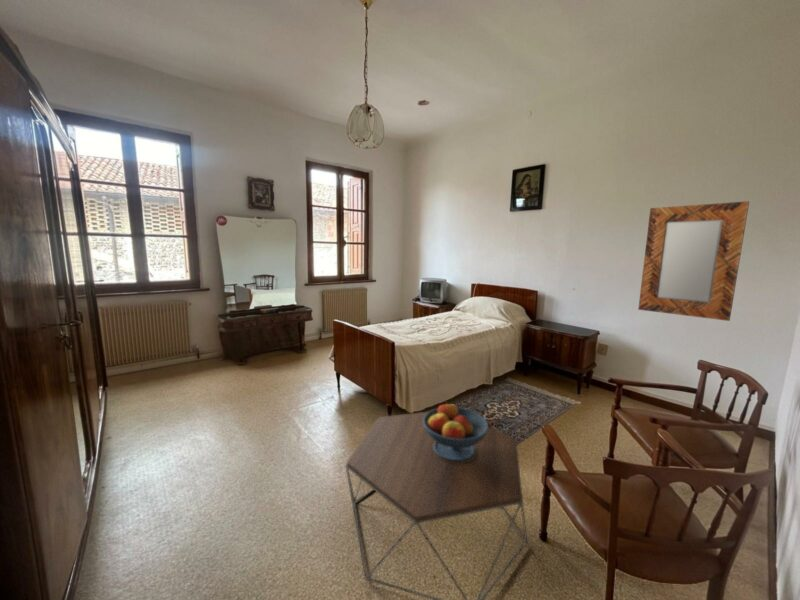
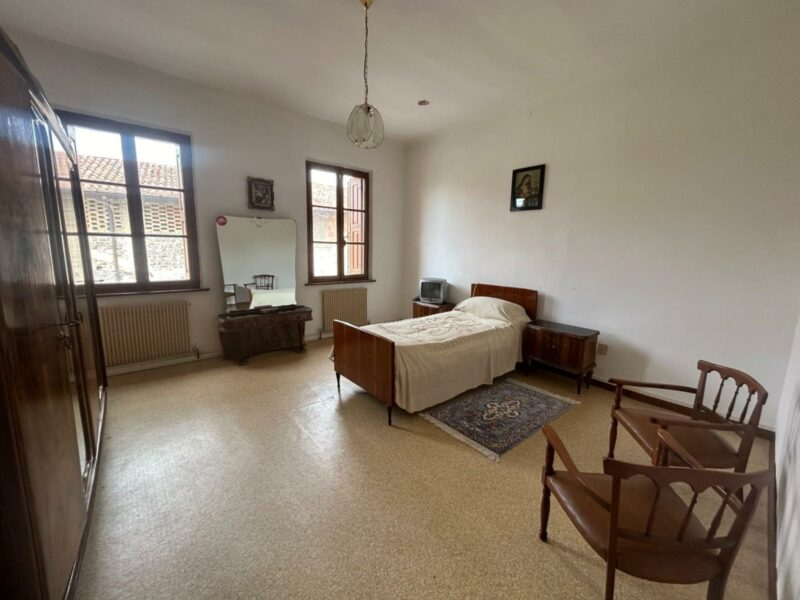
- coffee table [344,411,528,600]
- home mirror [637,200,750,322]
- fruit bowl [423,401,489,462]
